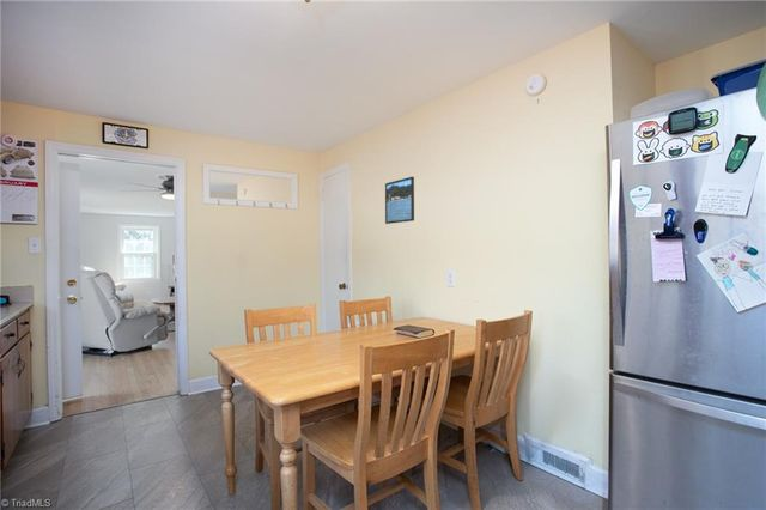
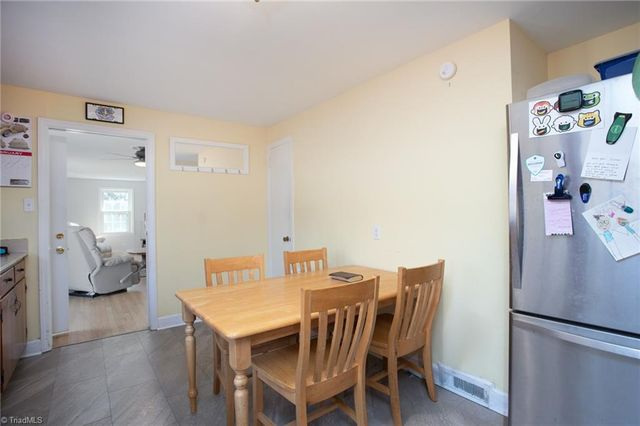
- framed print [384,176,415,225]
